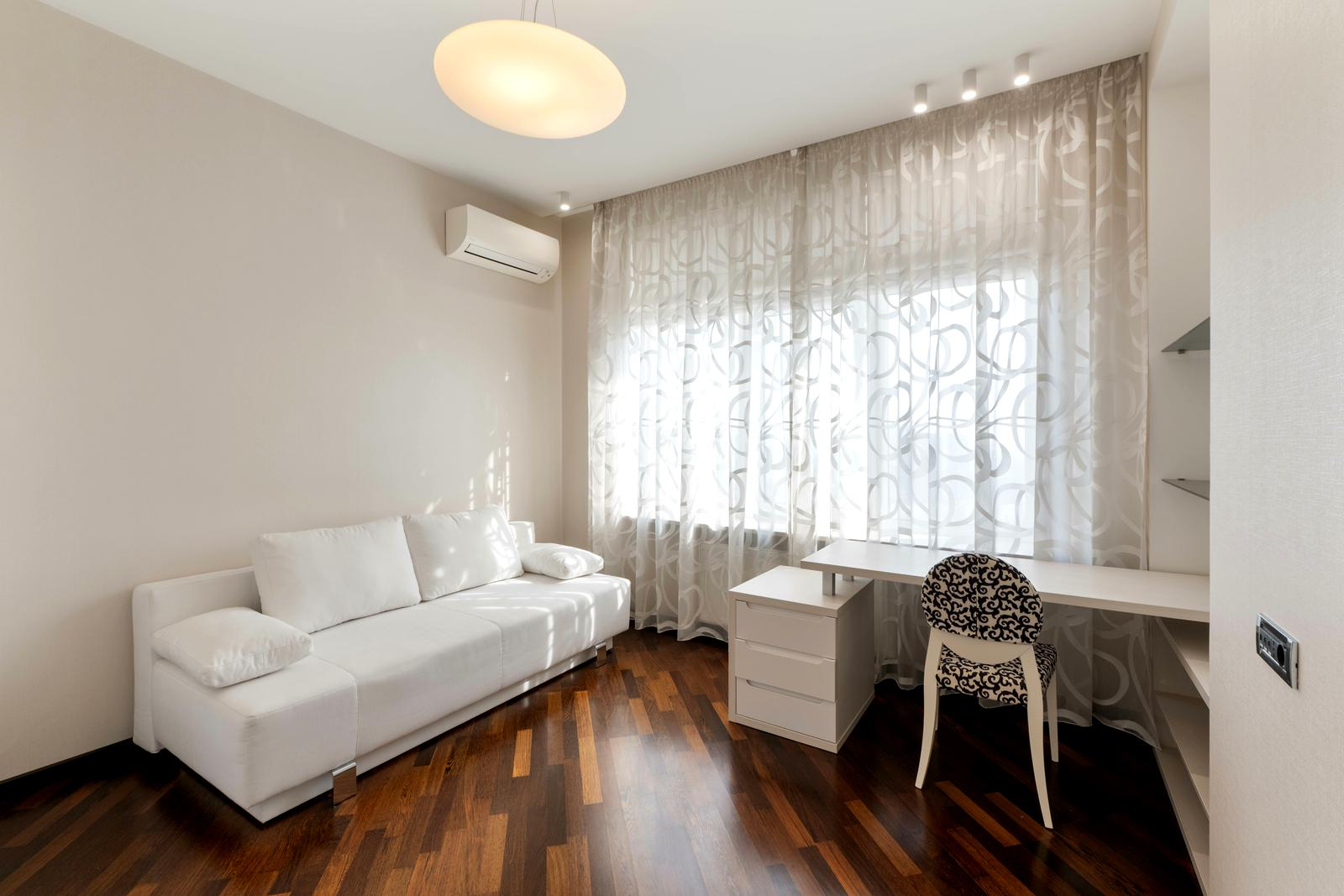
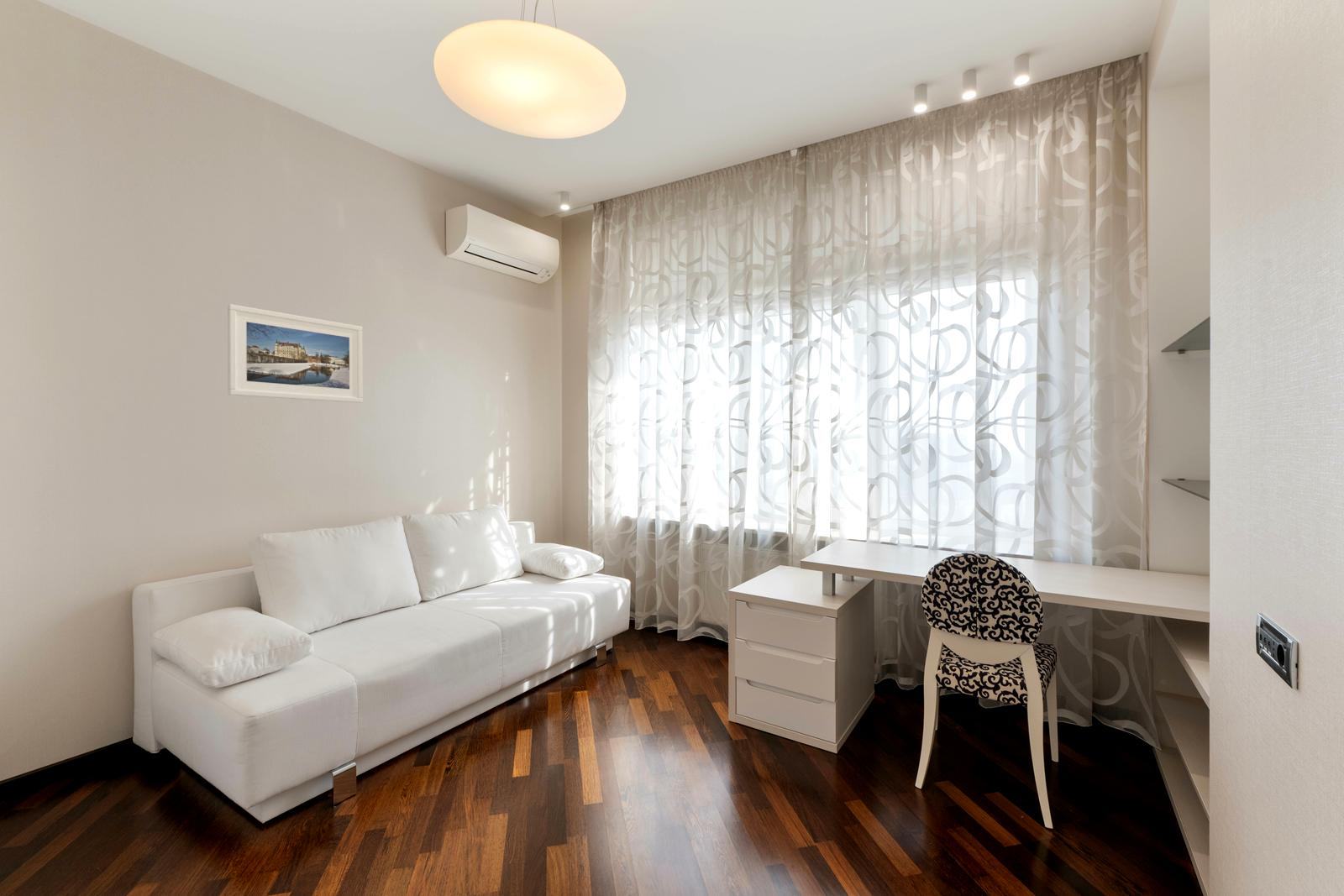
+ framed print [227,303,364,404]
